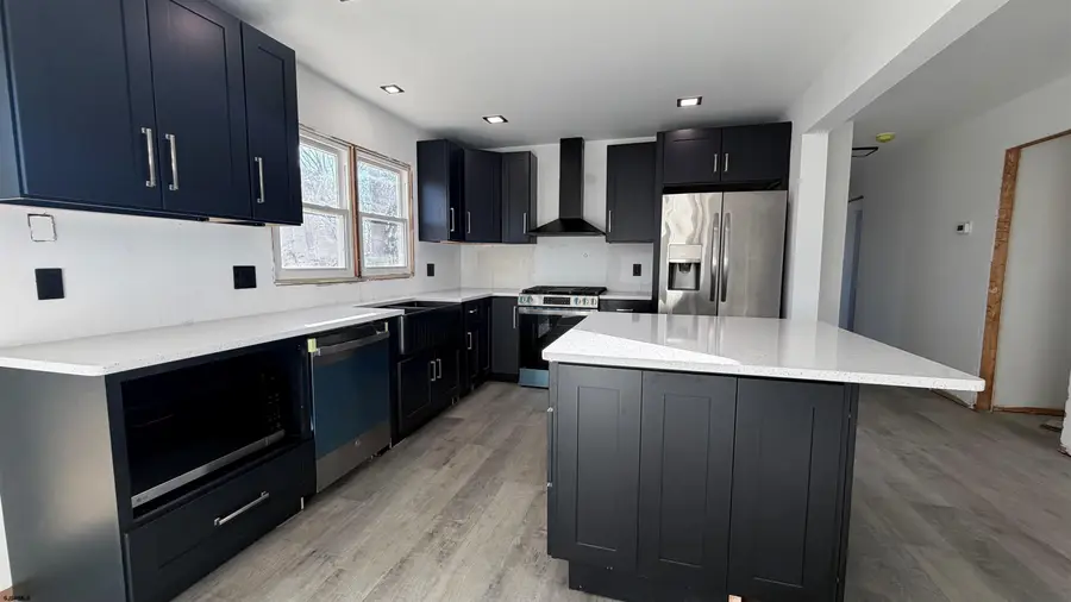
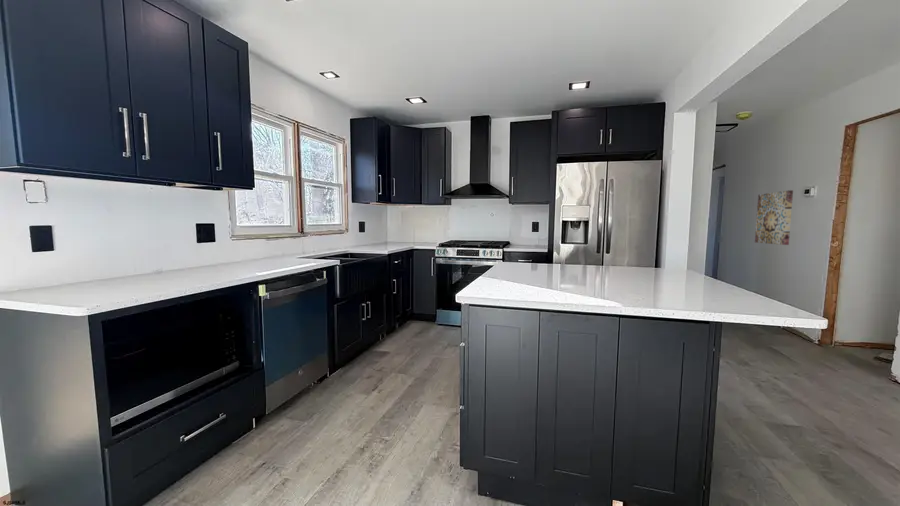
+ wall art [754,189,794,246]
